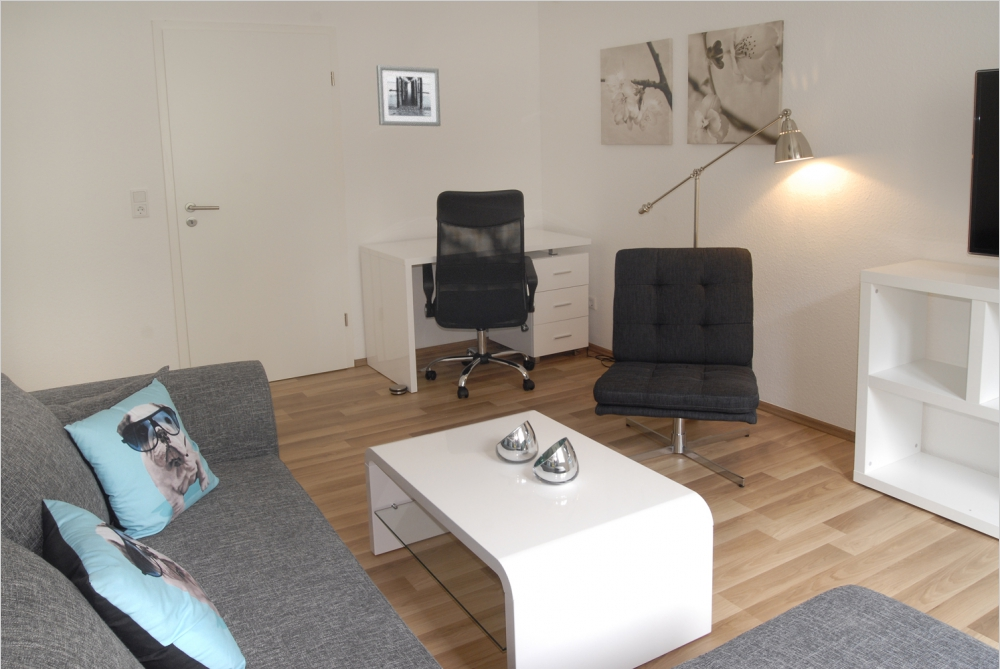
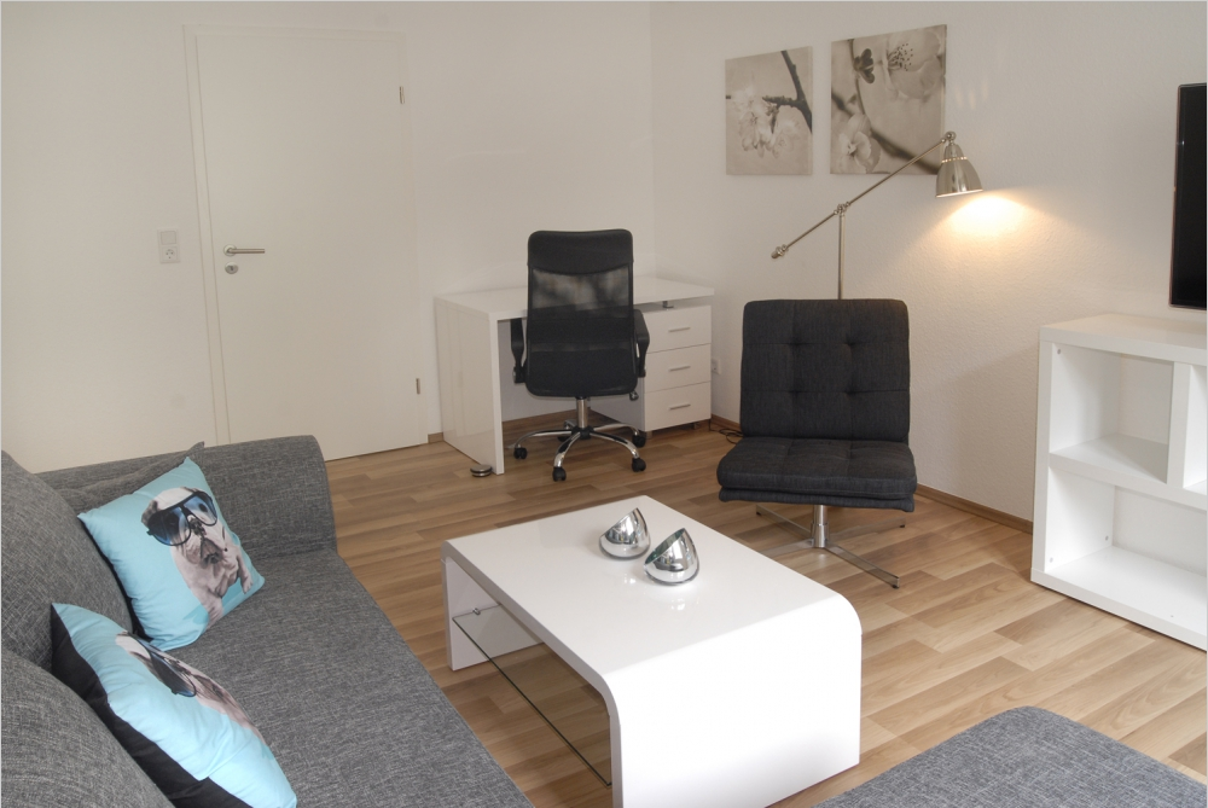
- wall art [375,64,442,127]
